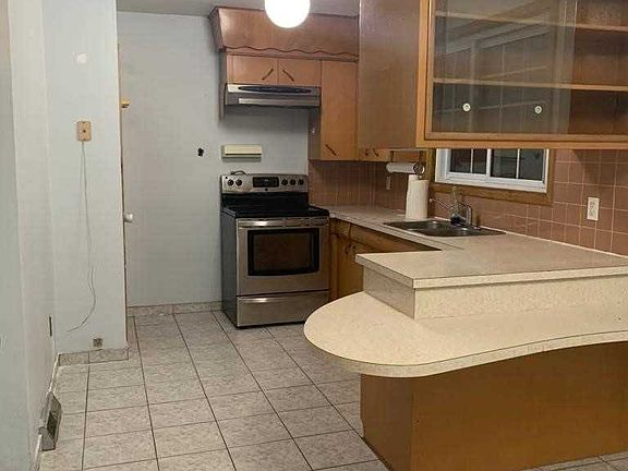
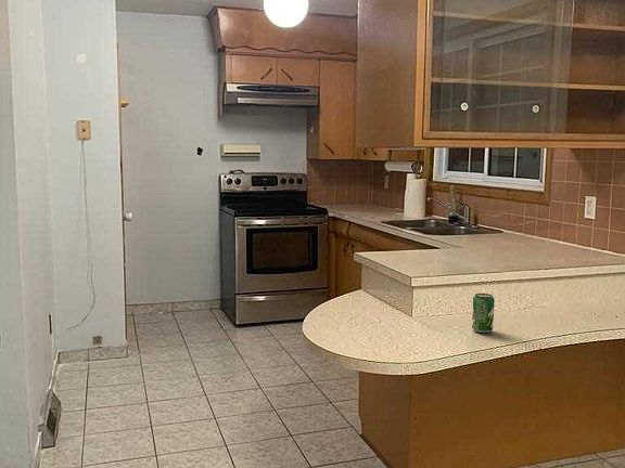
+ beverage can [471,292,496,334]
